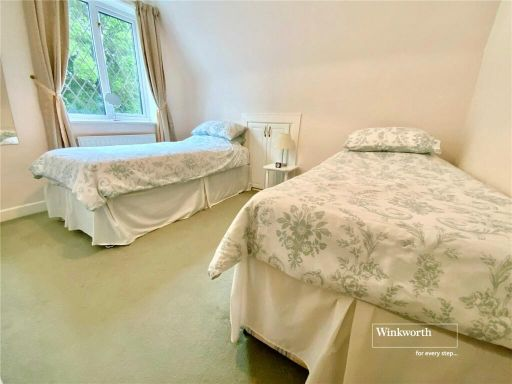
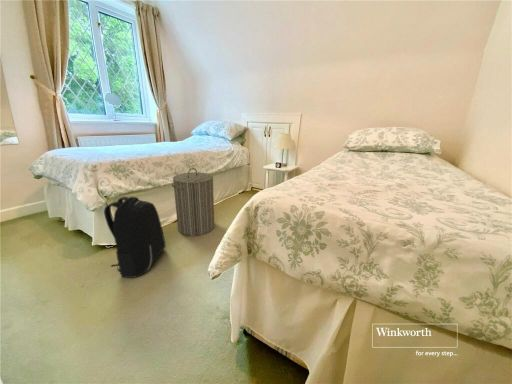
+ laundry hamper [171,167,215,237]
+ backpack [103,196,167,279]
